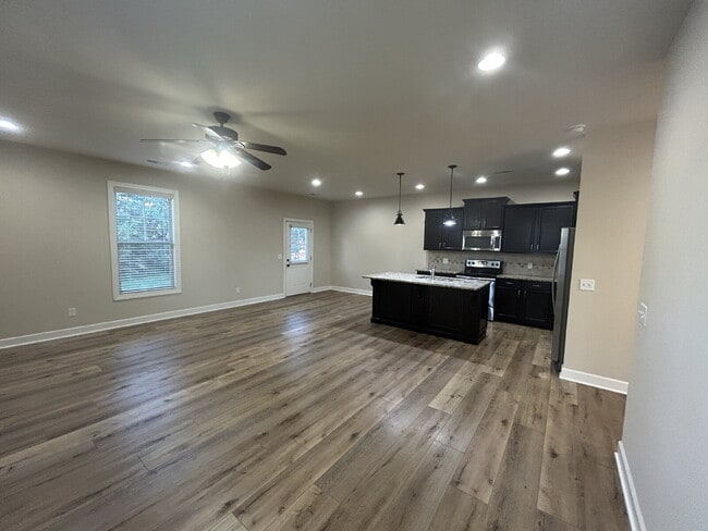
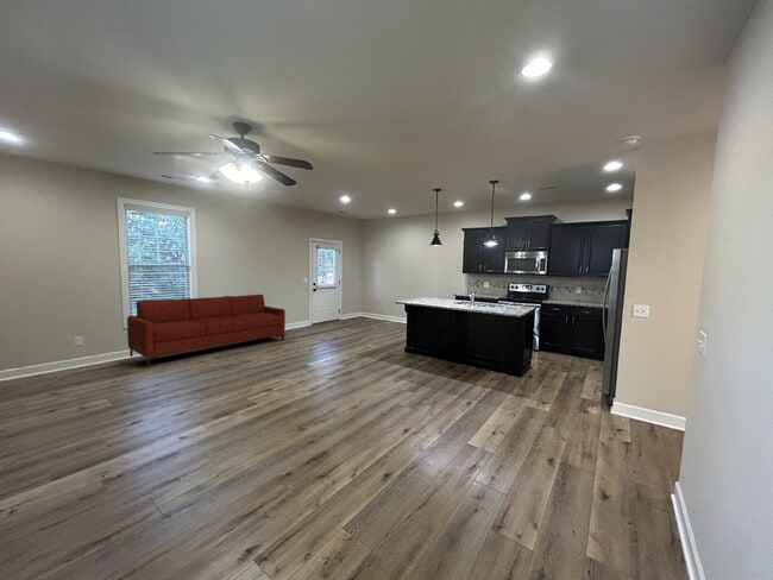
+ sofa [126,294,287,368]
